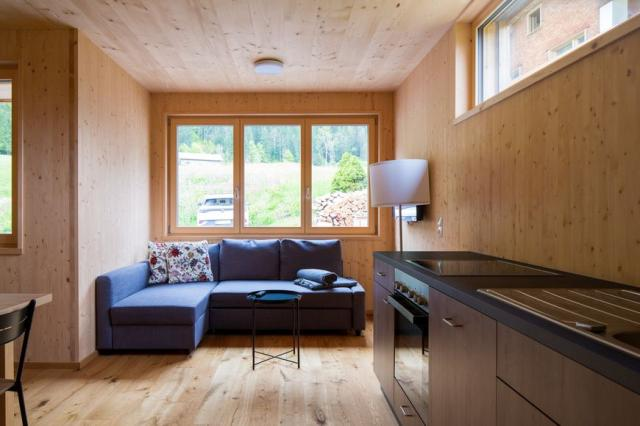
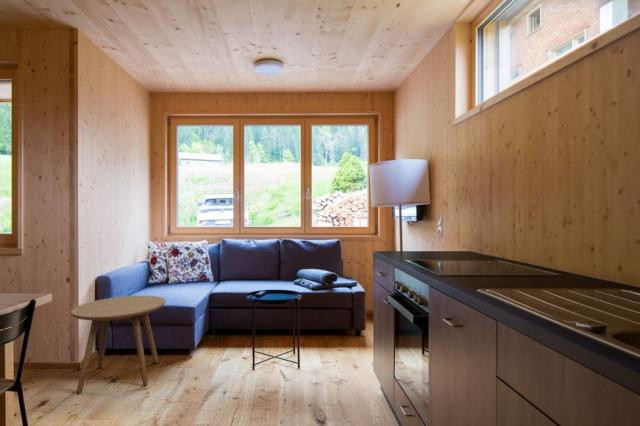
+ side table [70,295,167,395]
